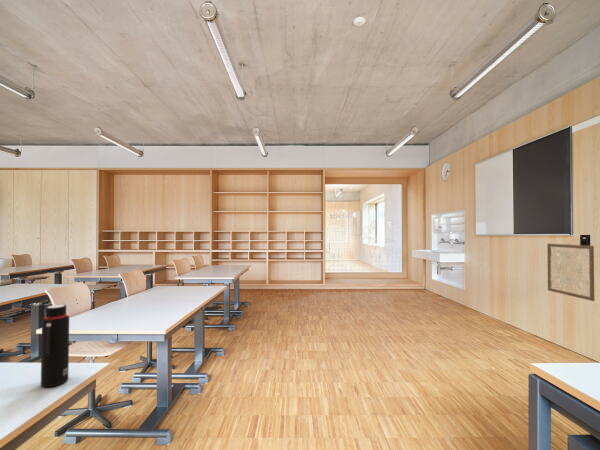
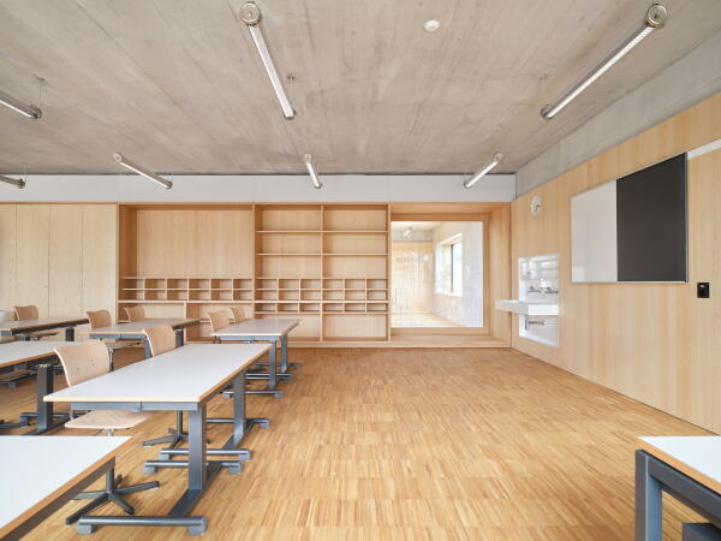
- wall art [546,243,595,302]
- water bottle [40,303,70,388]
